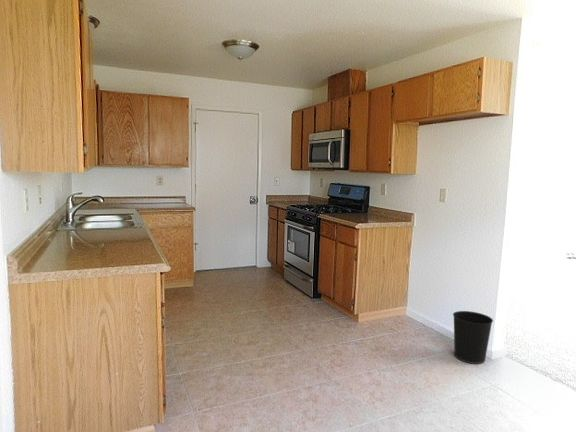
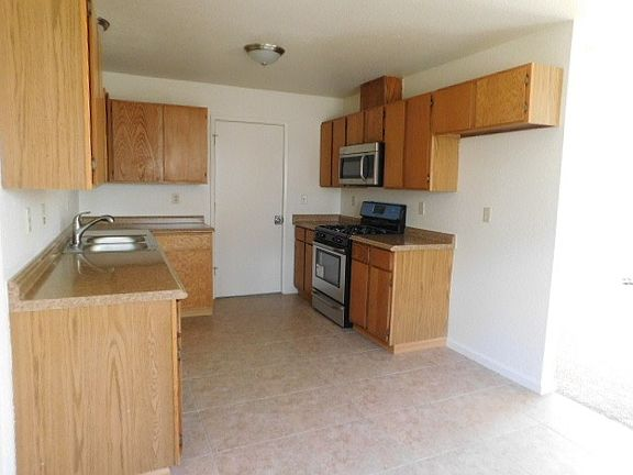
- wastebasket [452,310,494,365]
